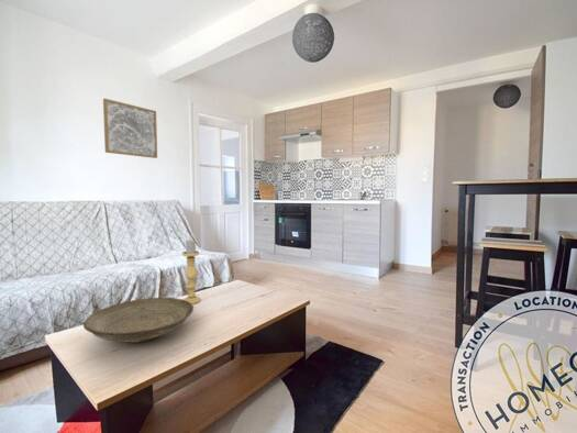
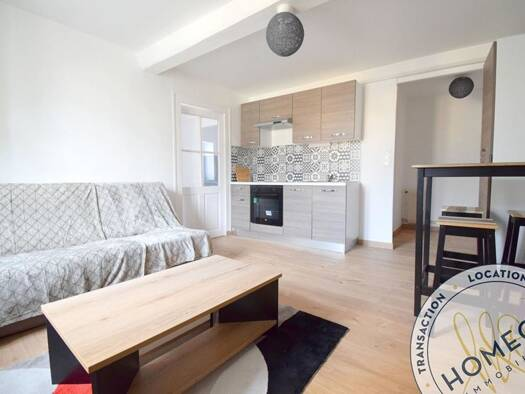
- wall art [102,98,158,159]
- decorative bowl [82,297,195,344]
- candle holder [181,237,202,304]
